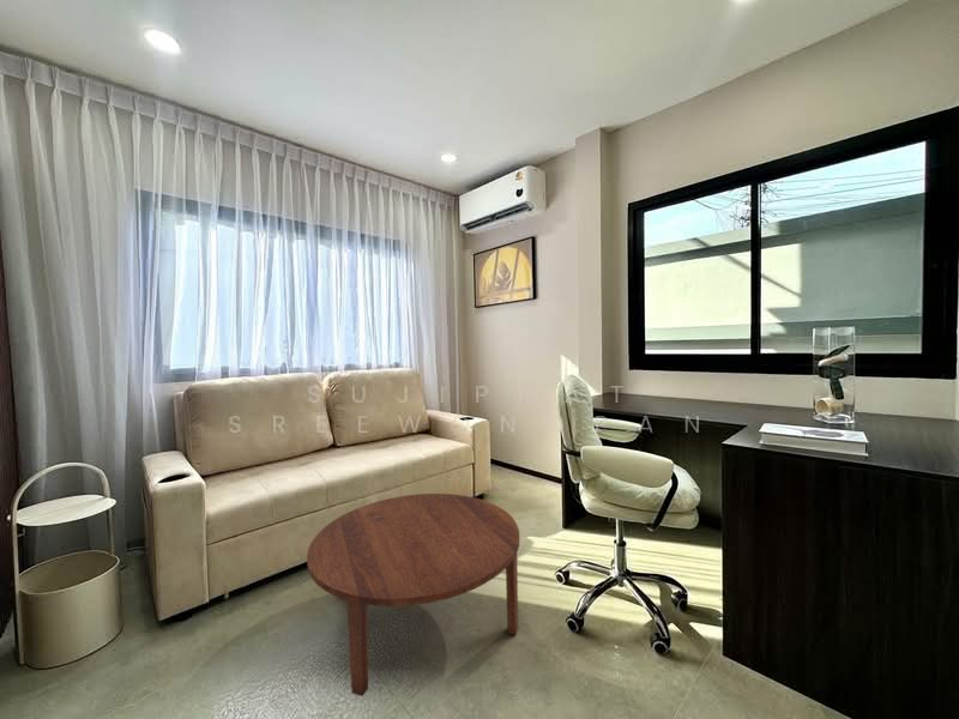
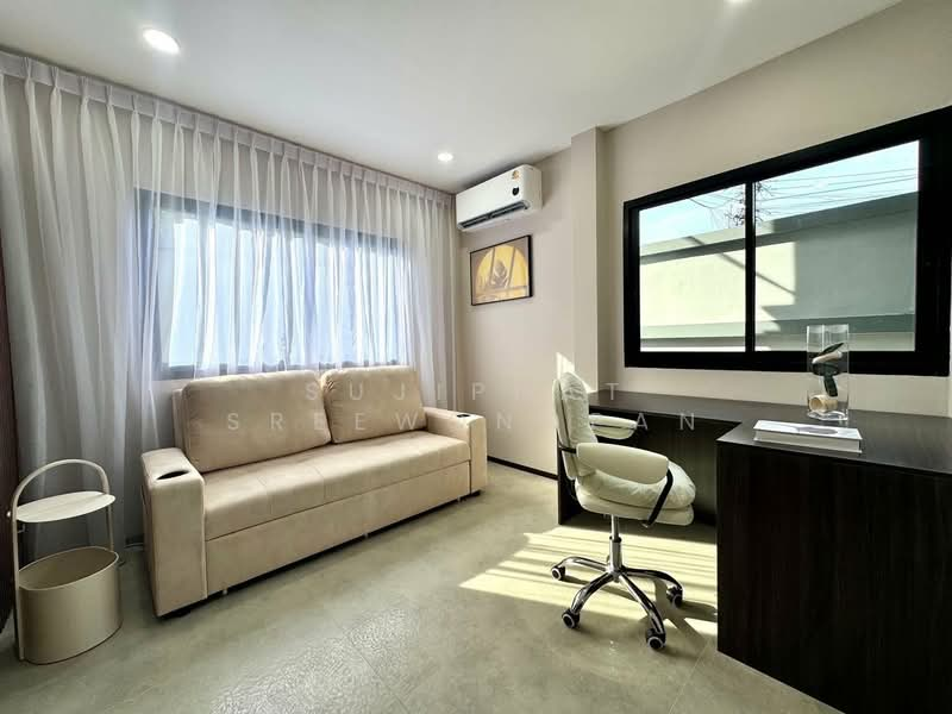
- coffee table [306,493,520,697]
